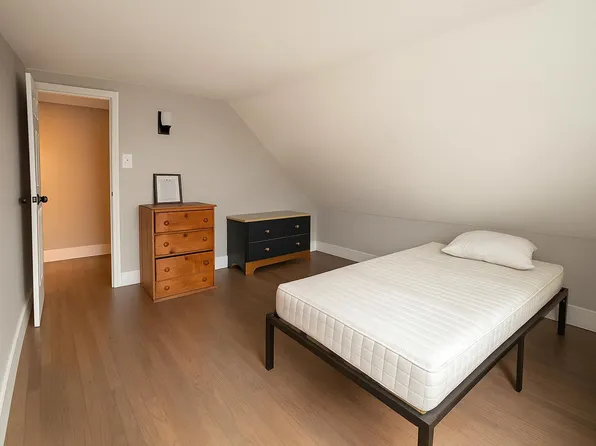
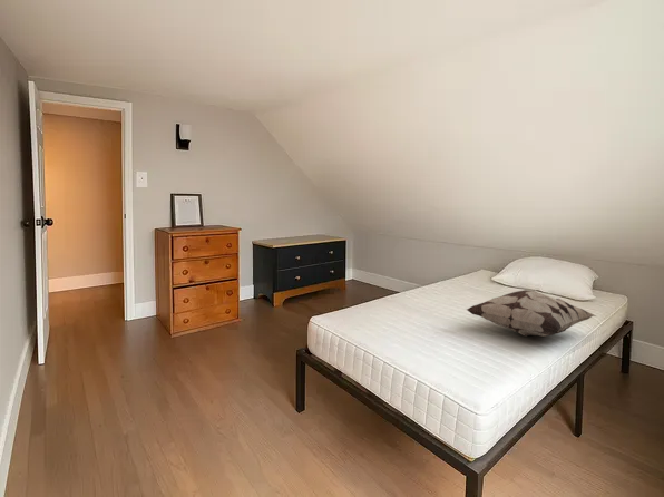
+ decorative pillow [466,289,597,338]
